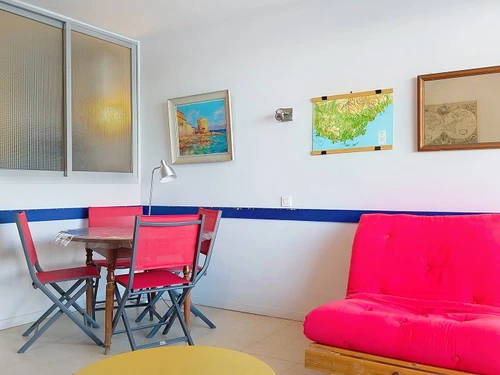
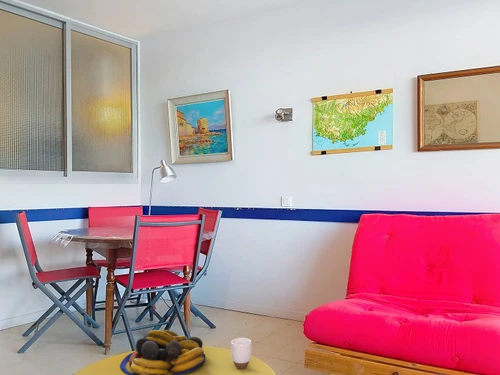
+ mug [230,337,252,370]
+ fruit bowl [119,329,207,375]
